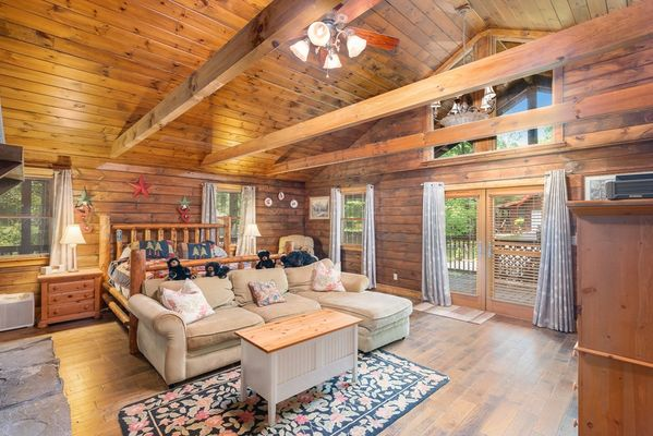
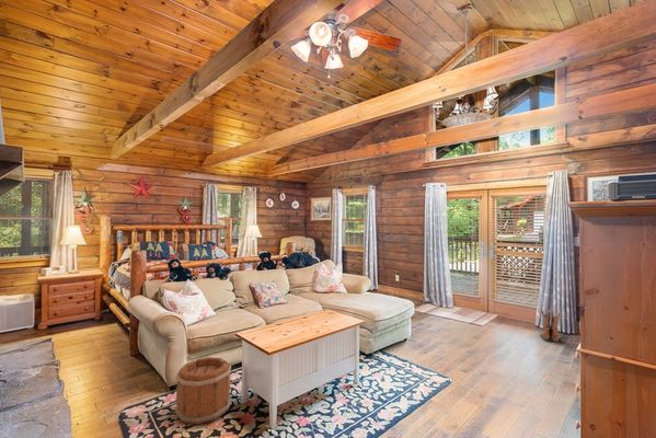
+ bucket [174,356,232,426]
+ boots [539,309,562,343]
